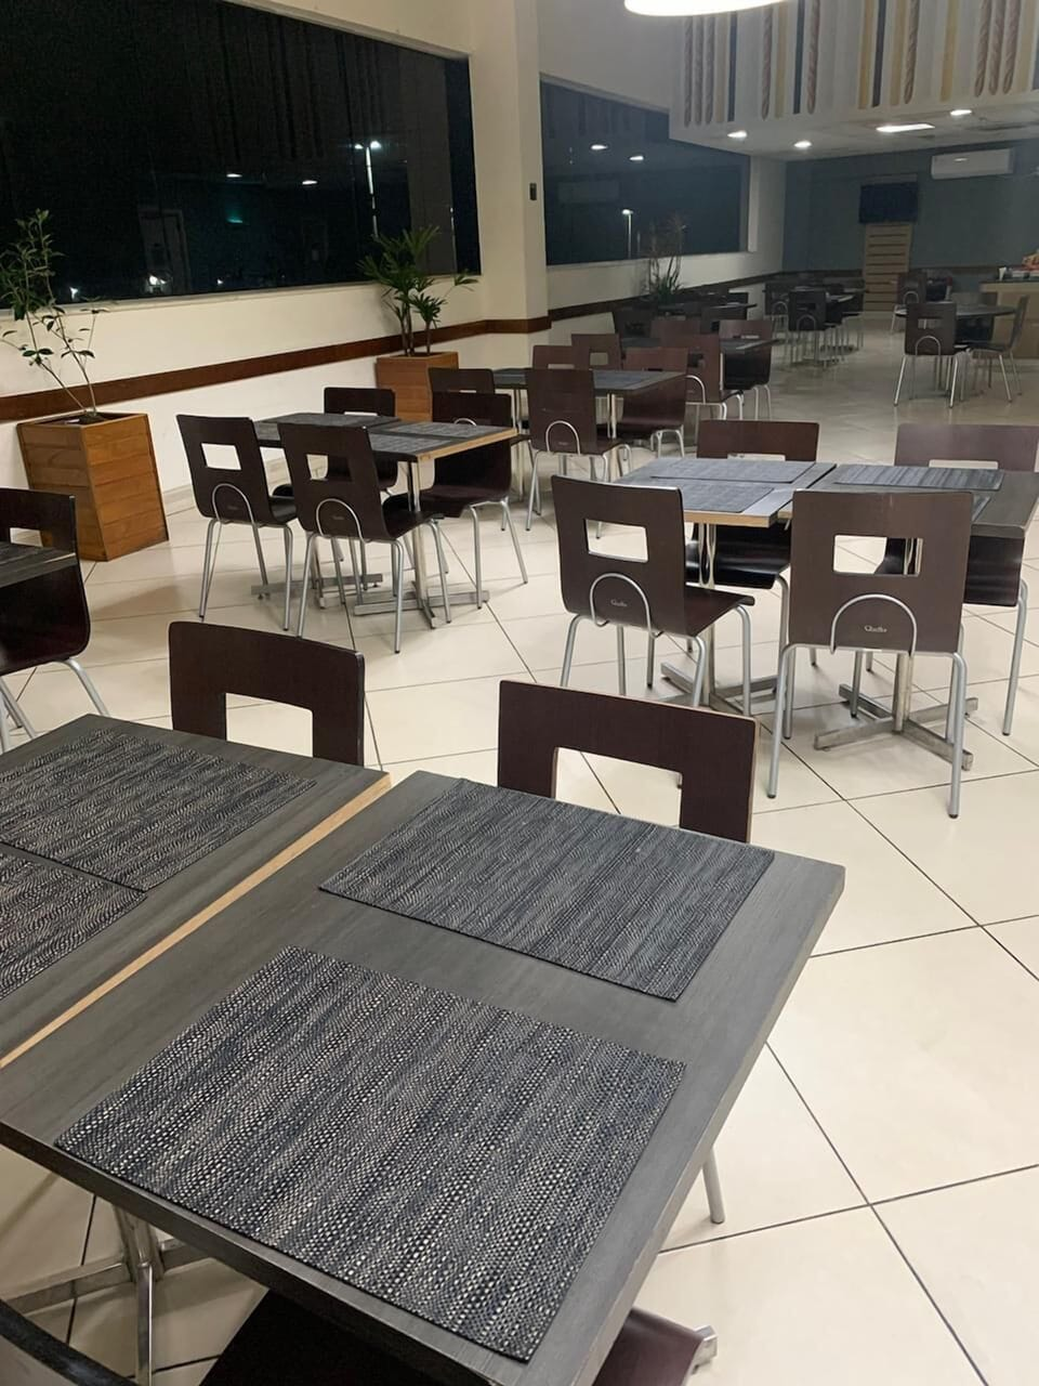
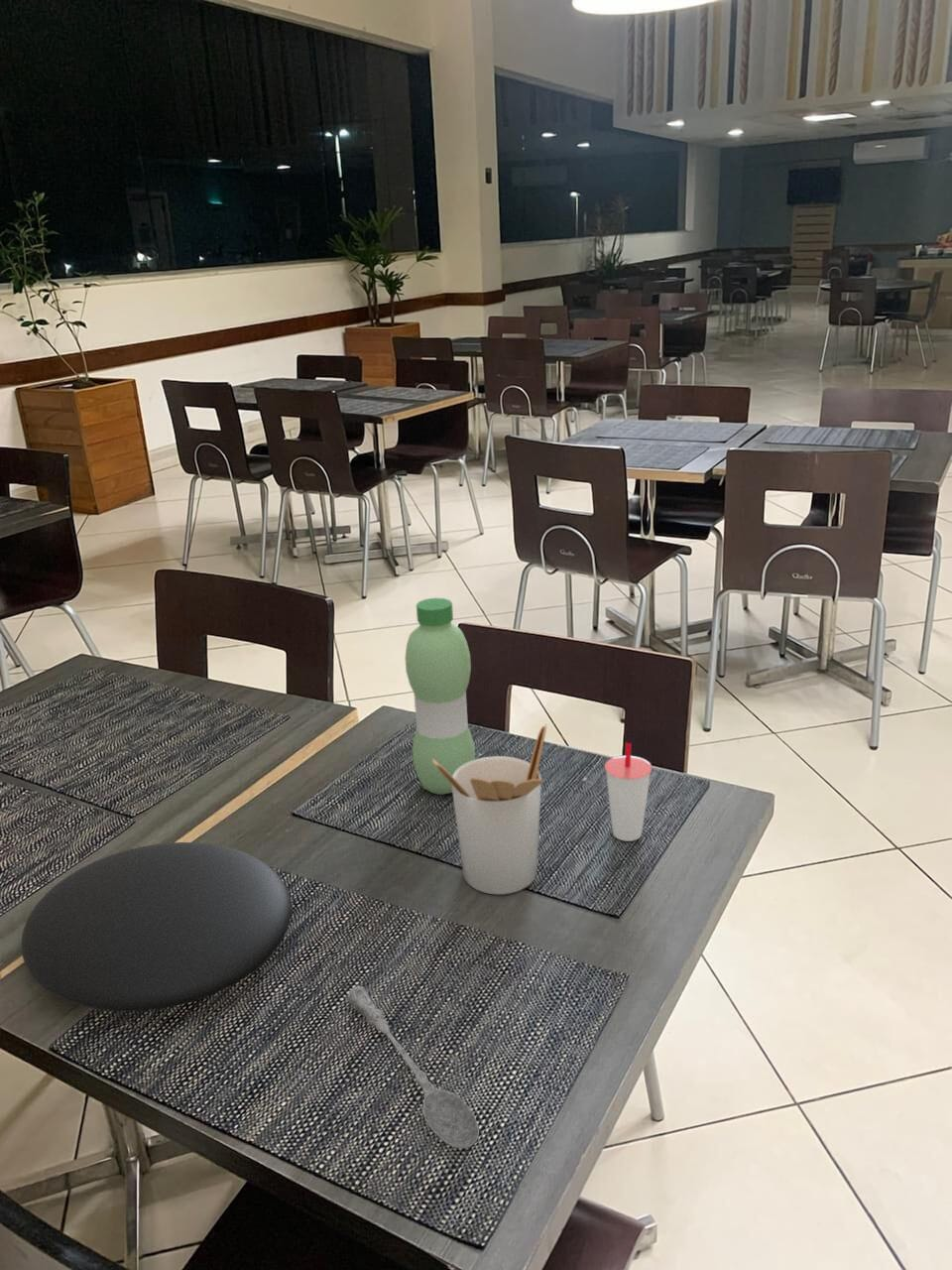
+ soupspoon [346,985,480,1150]
+ water bottle [404,597,476,796]
+ utensil holder [432,722,547,896]
+ plate [20,841,293,1012]
+ cup [604,741,654,842]
